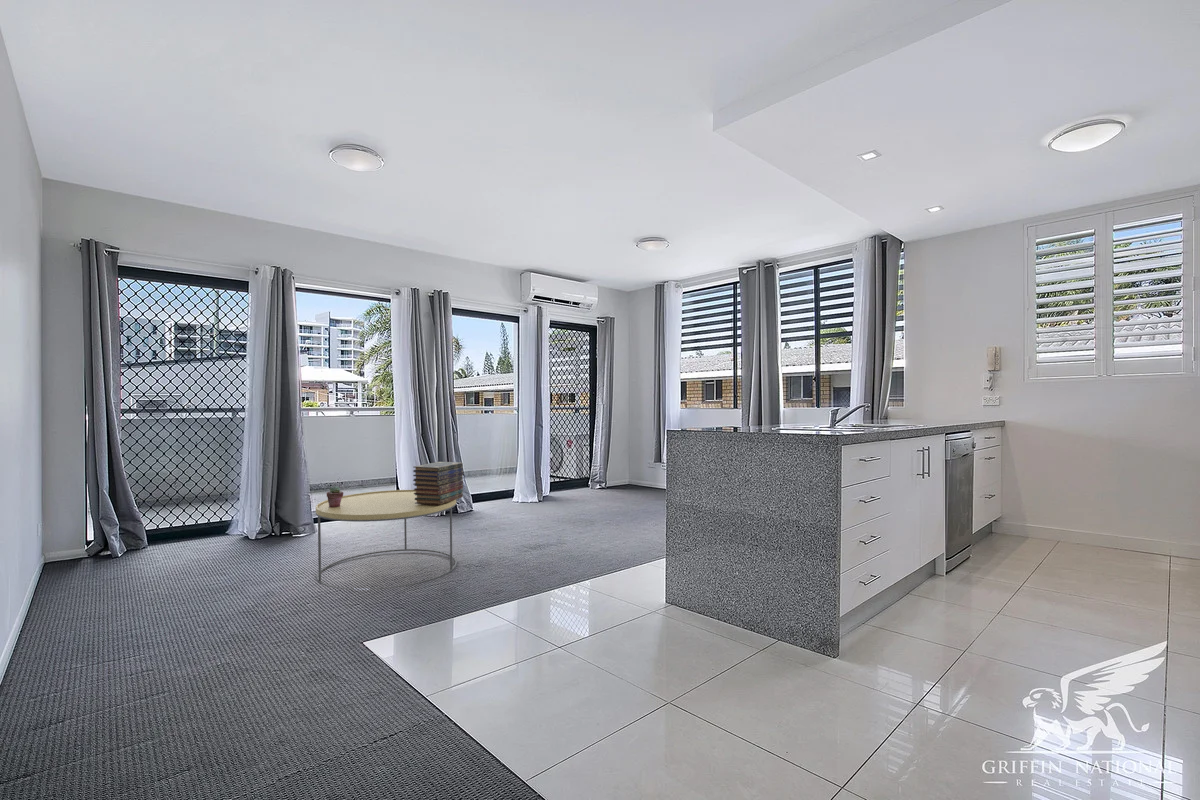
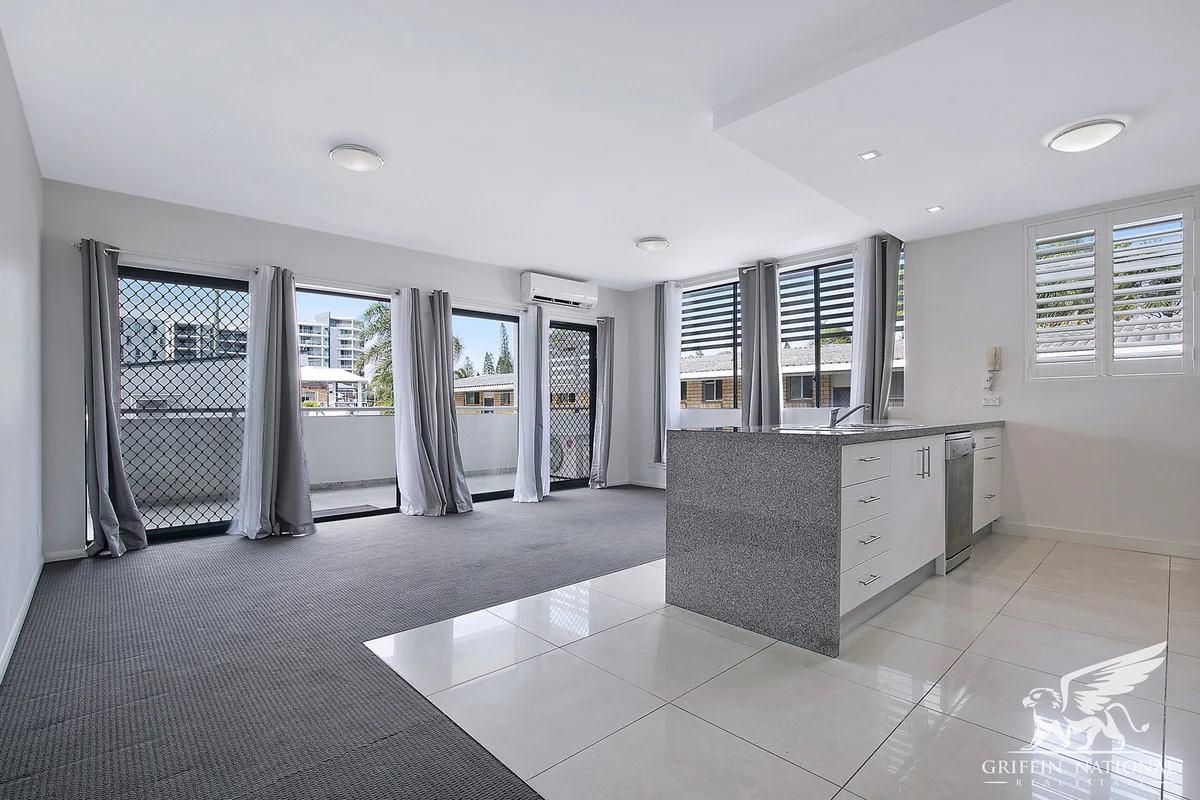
- potted succulent [326,485,344,507]
- book stack [412,461,464,505]
- coffee table [315,489,458,590]
